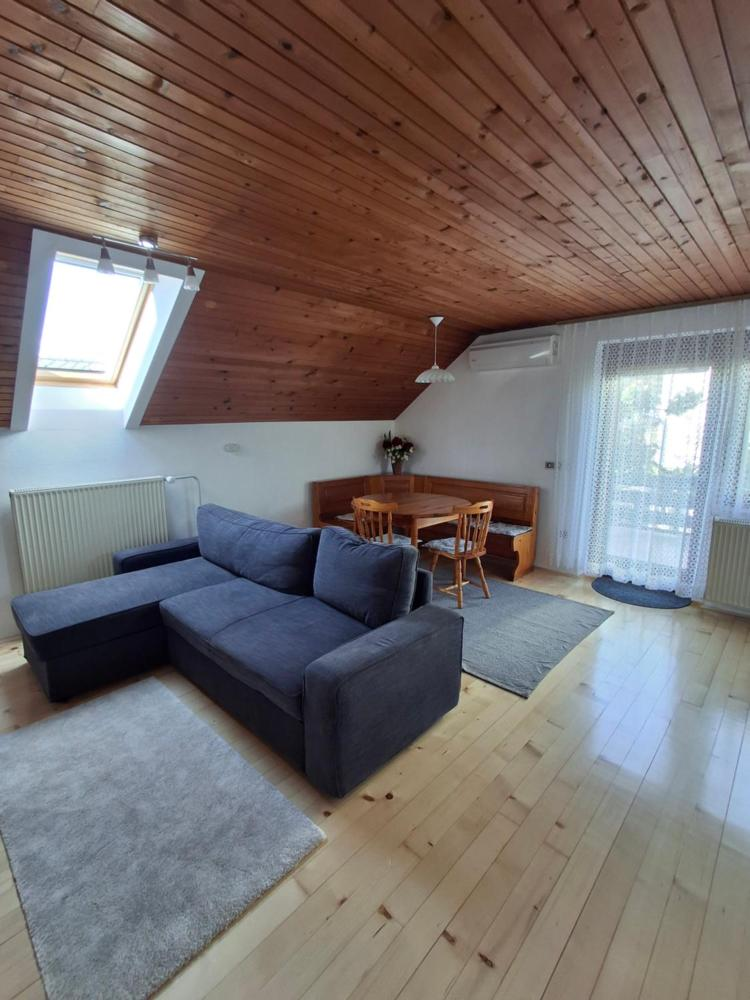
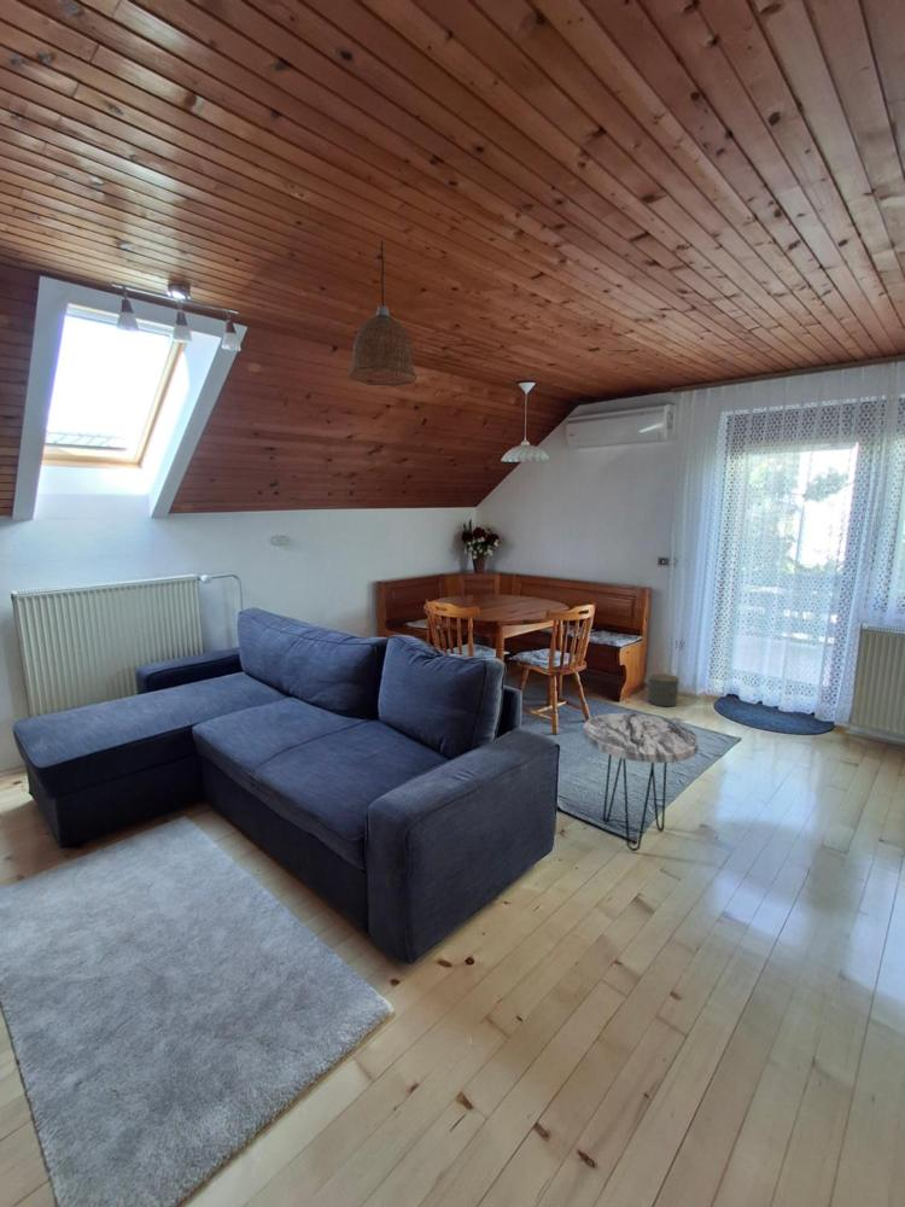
+ side table [582,712,700,852]
+ planter [647,672,681,707]
+ pendant lamp [348,240,418,387]
